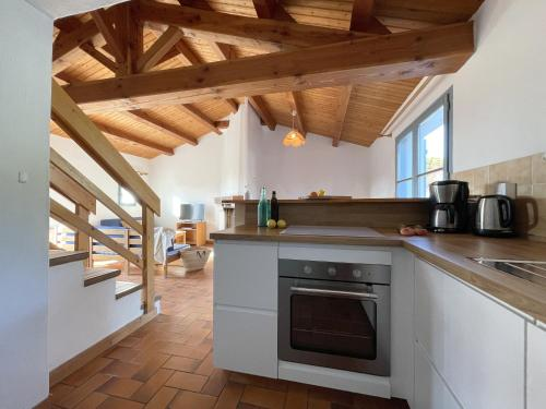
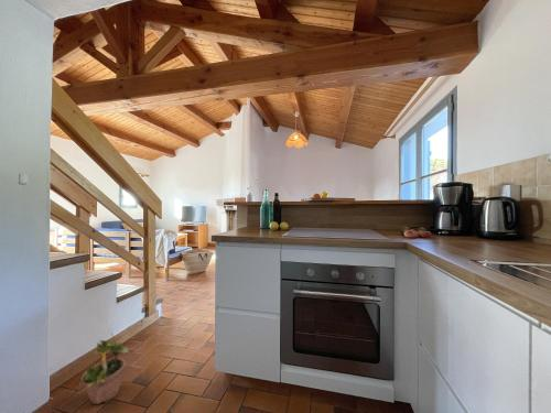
+ potted plant [78,332,130,405]
